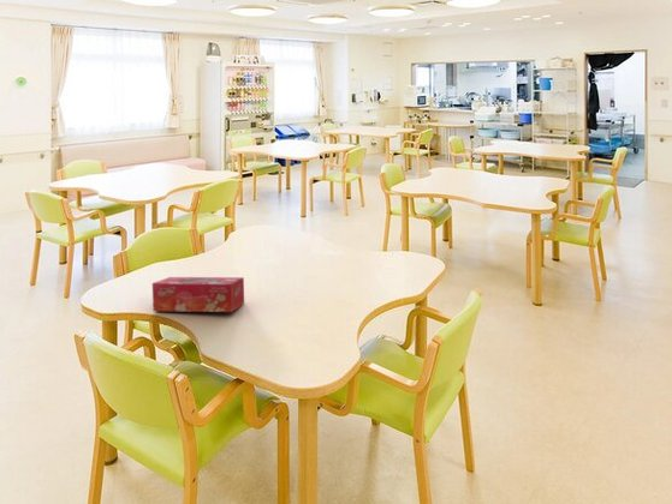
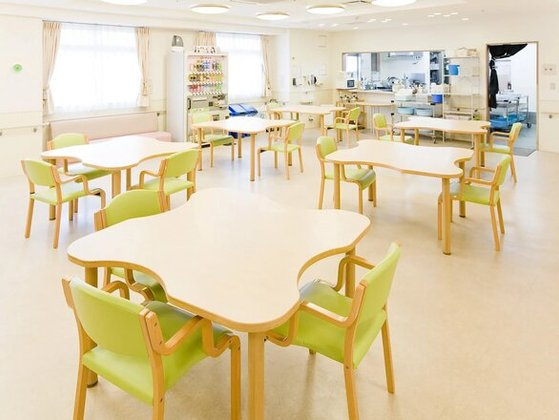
- tissue box [151,276,245,313]
